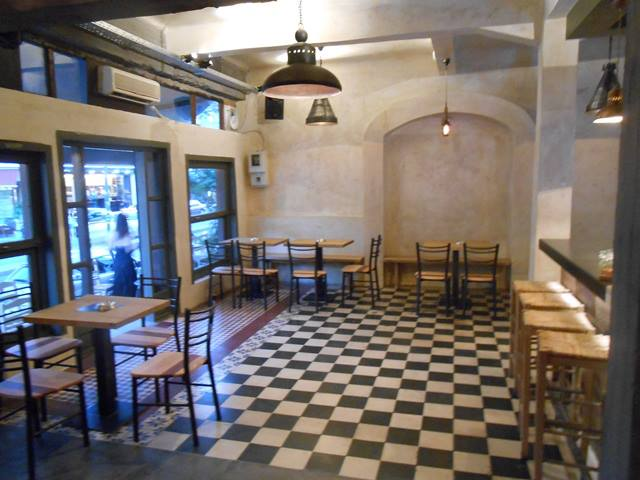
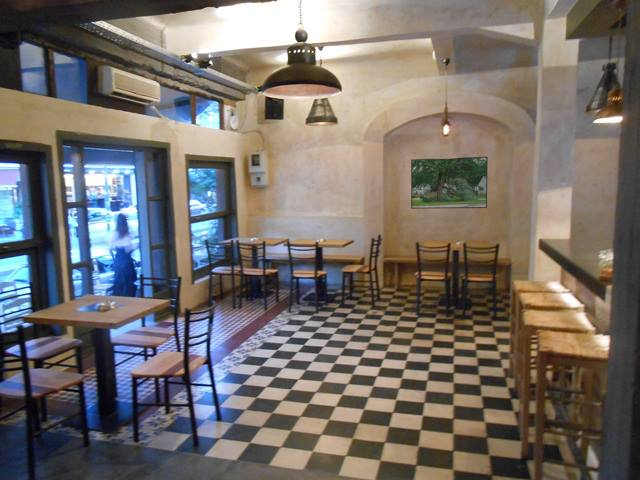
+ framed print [410,156,489,210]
